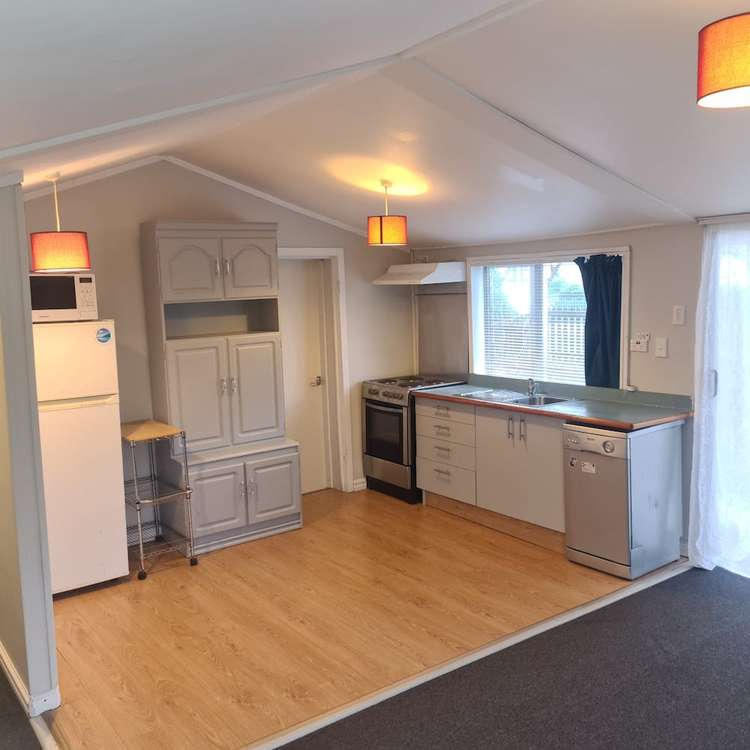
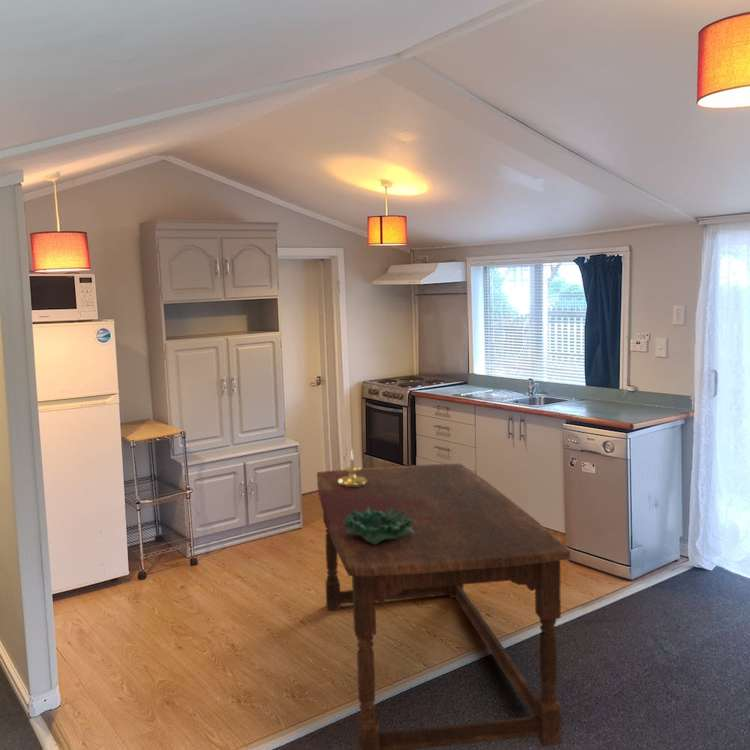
+ decorative bowl [343,507,415,544]
+ candle holder [339,449,368,487]
+ dining table [316,463,571,750]
